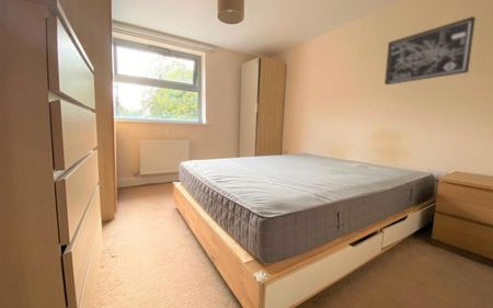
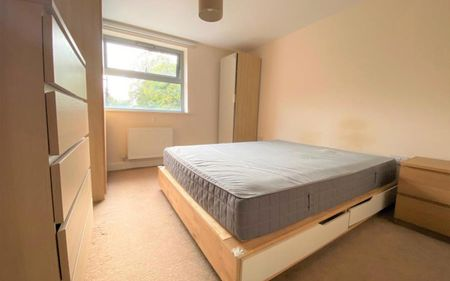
- wall art [383,15,477,85]
